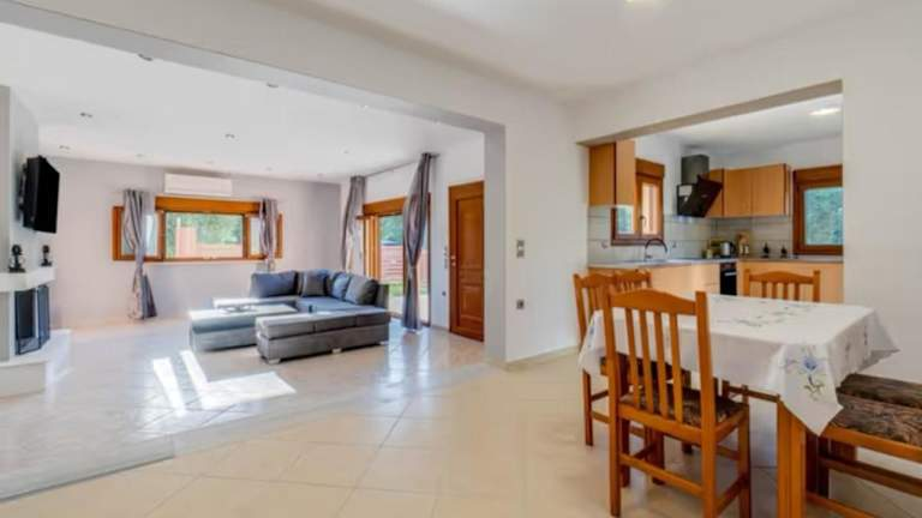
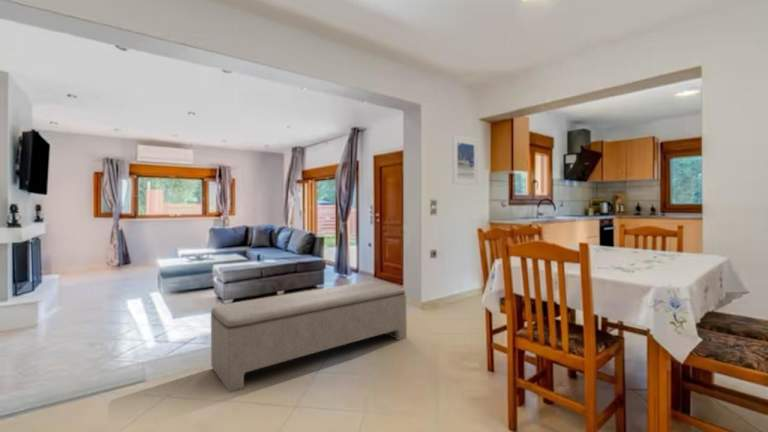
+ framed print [451,134,479,186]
+ bench [210,280,408,393]
